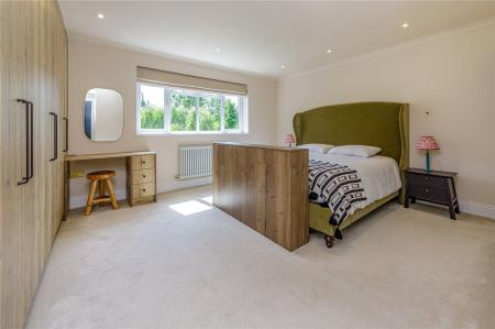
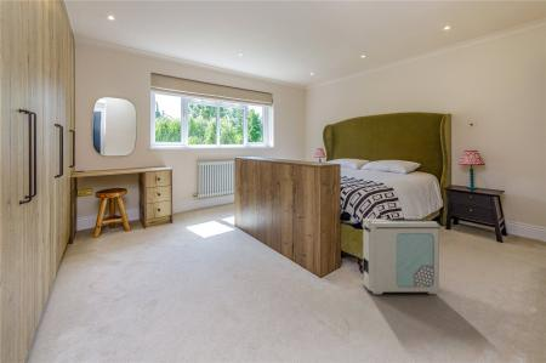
+ air purifier [362,217,440,295]
